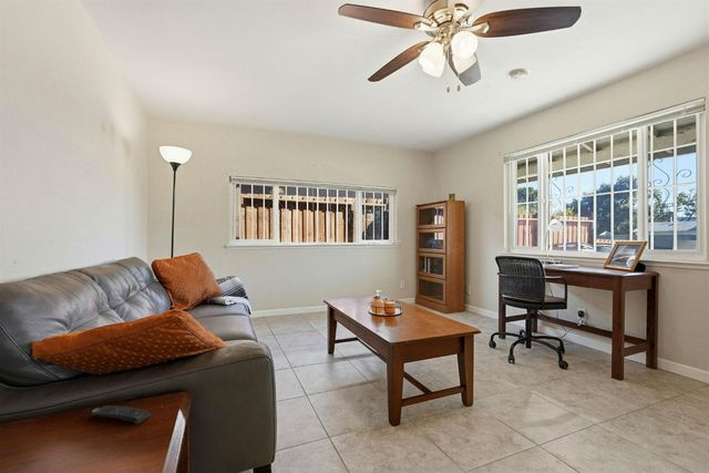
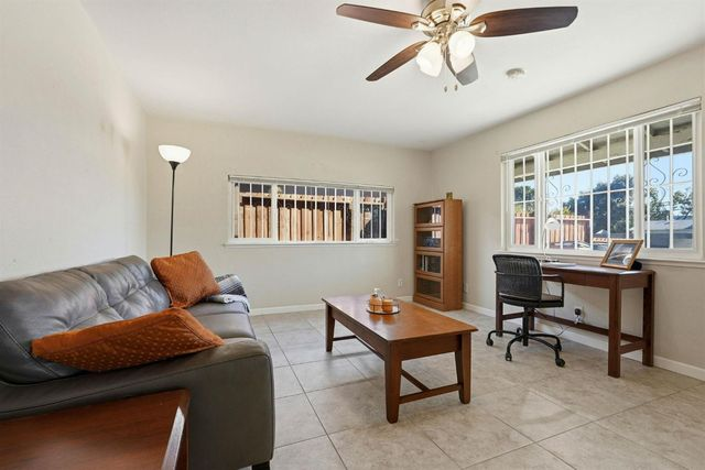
- remote control [91,404,152,425]
